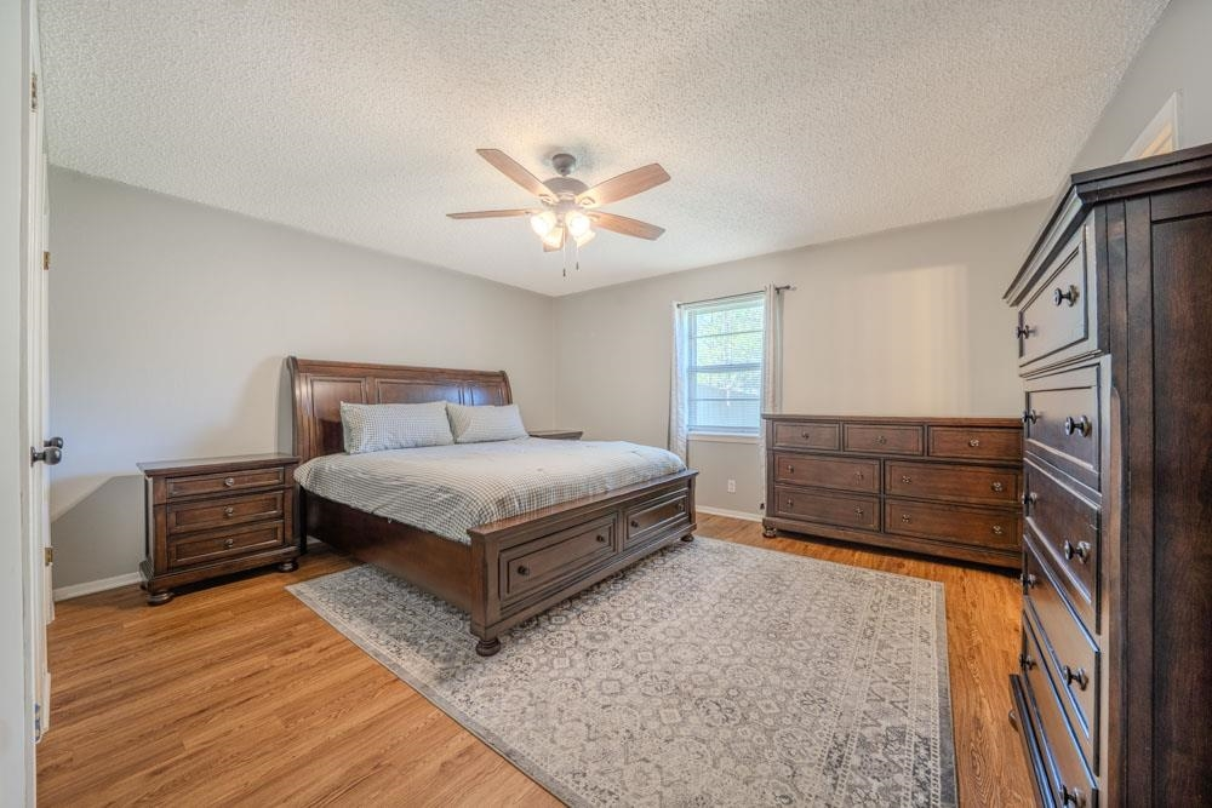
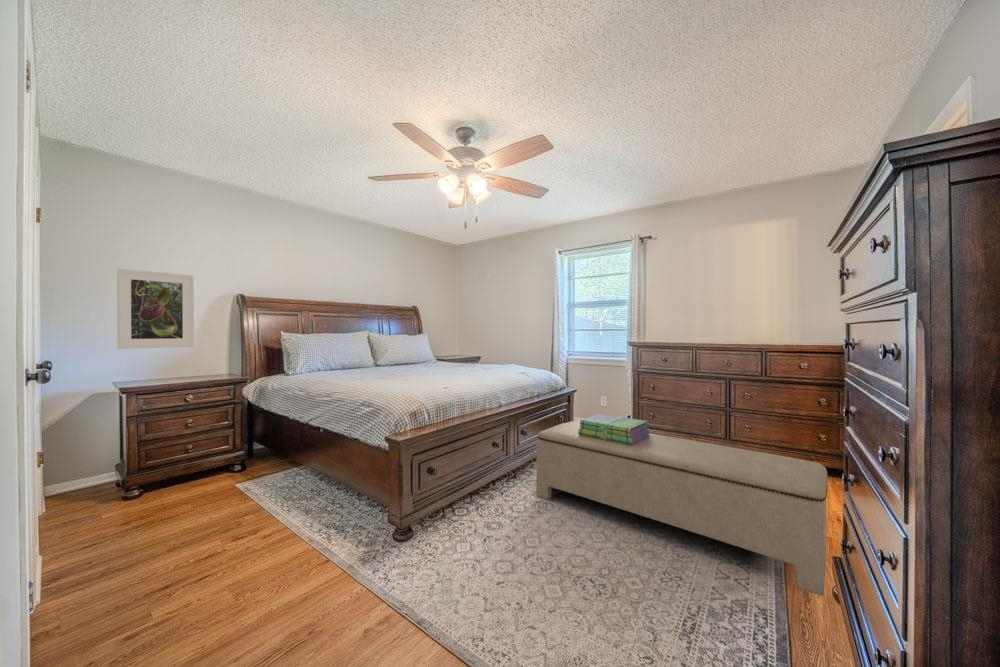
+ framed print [116,267,195,350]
+ stack of books [578,413,651,445]
+ bench [536,420,829,597]
